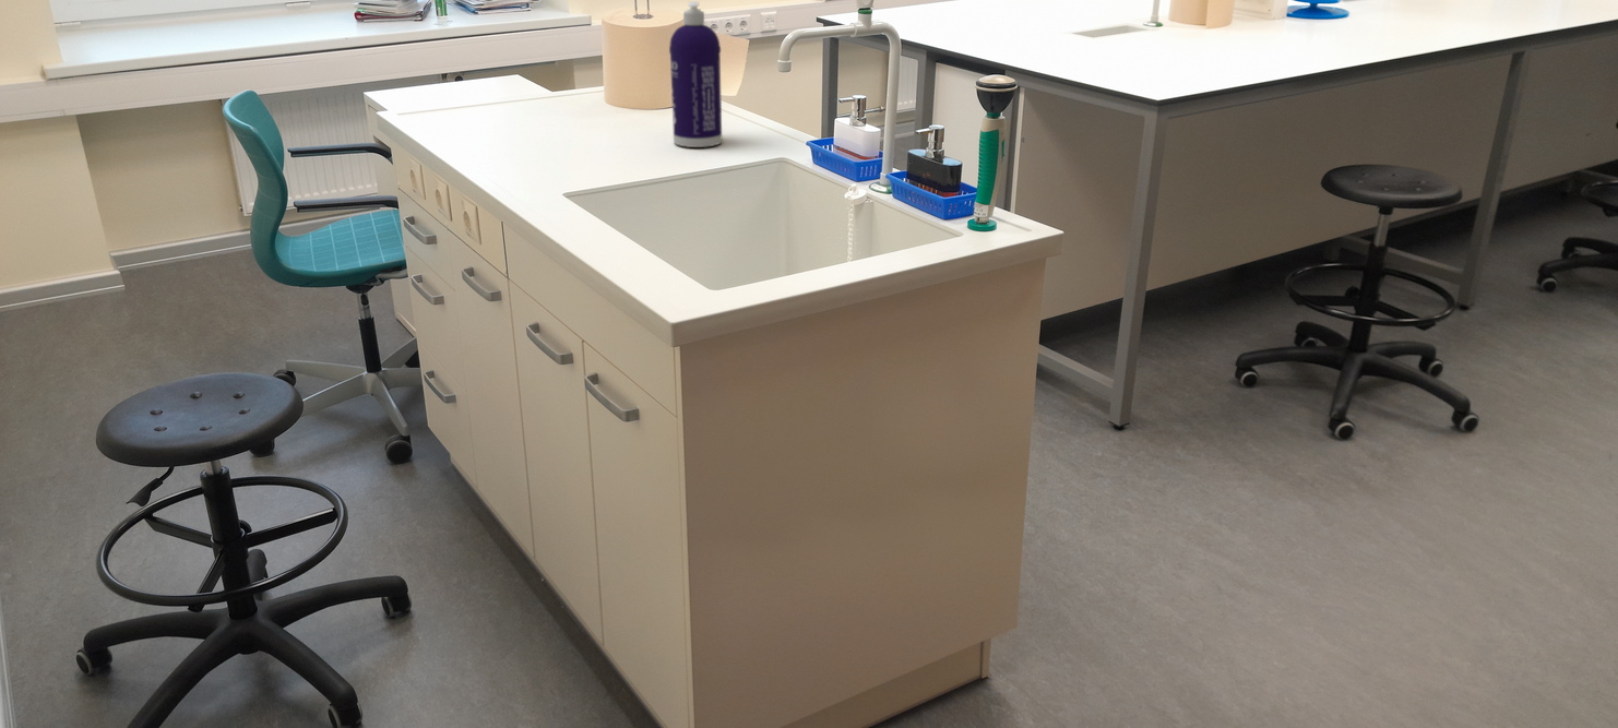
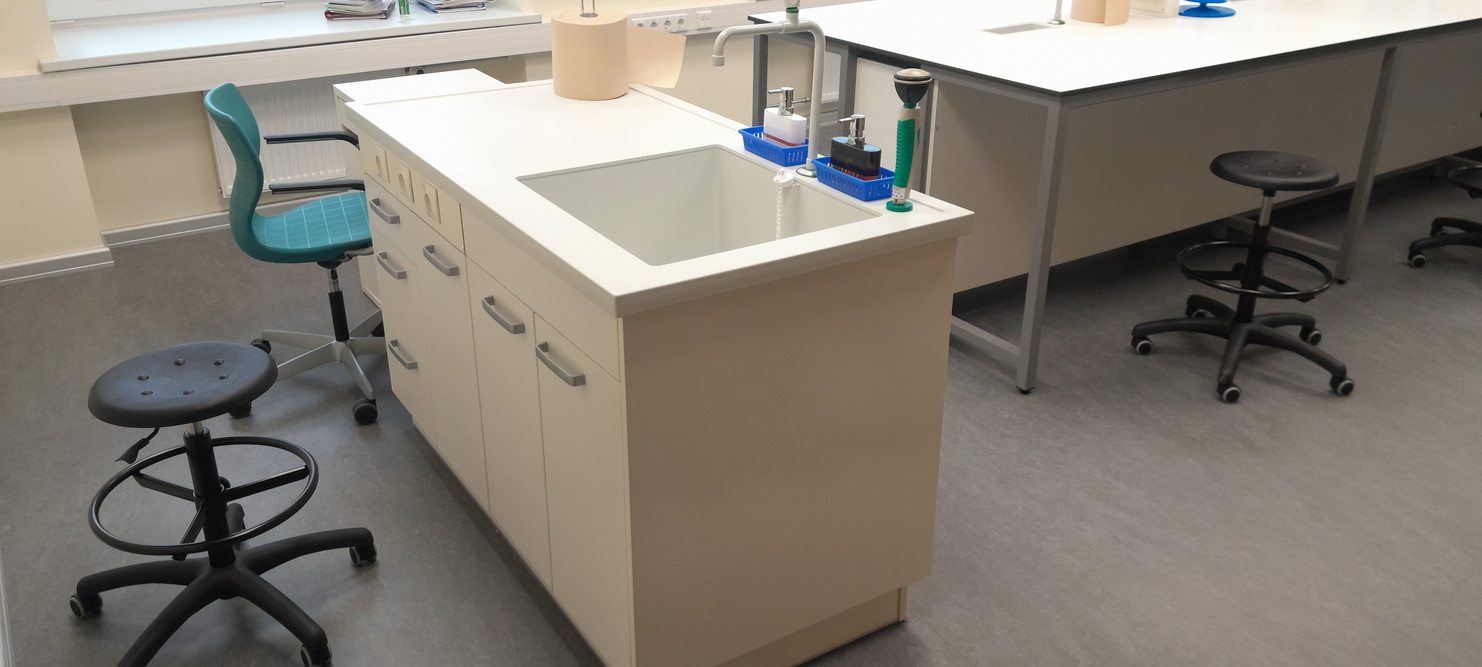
- spray bottle [668,0,723,148]
